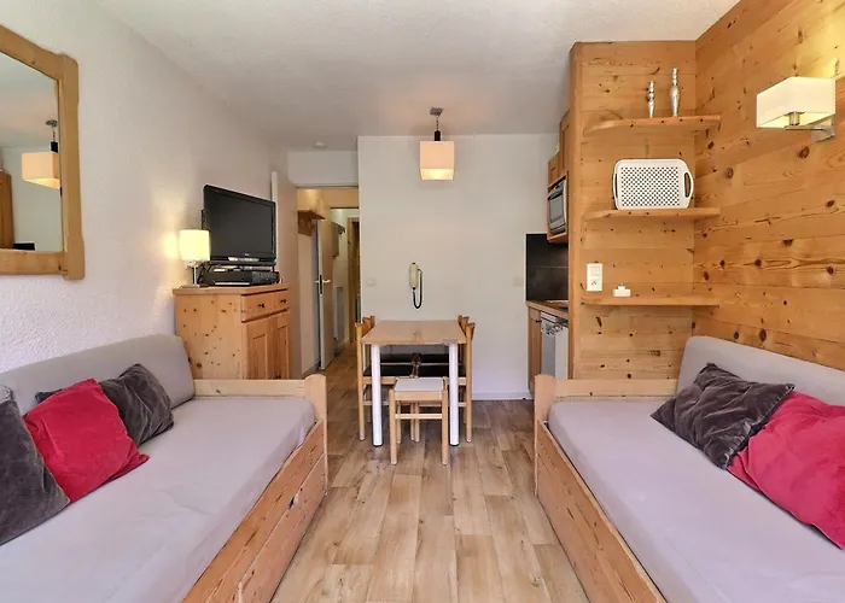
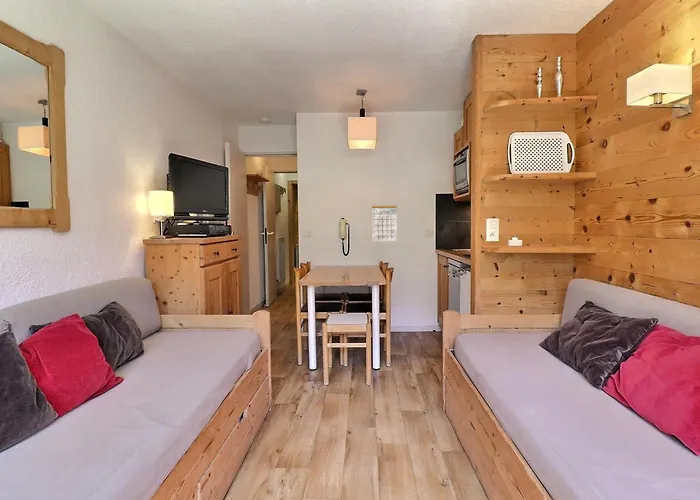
+ calendar [371,198,398,242]
